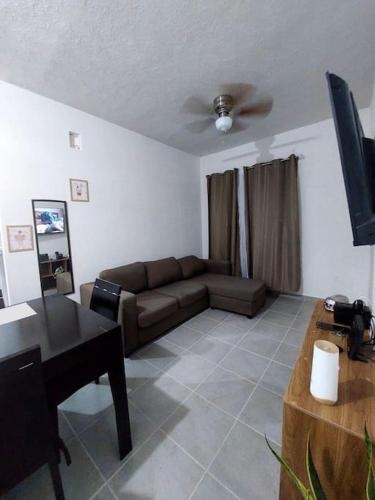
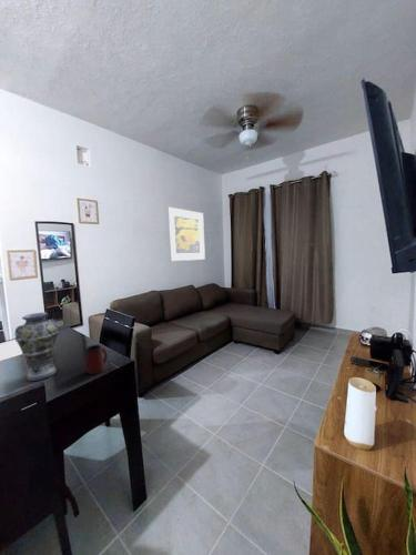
+ vase [14,312,60,382]
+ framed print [166,205,206,262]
+ mug [84,344,109,375]
